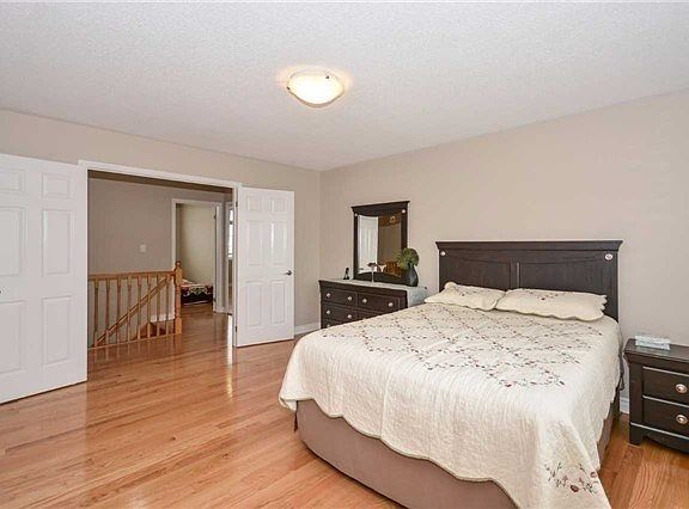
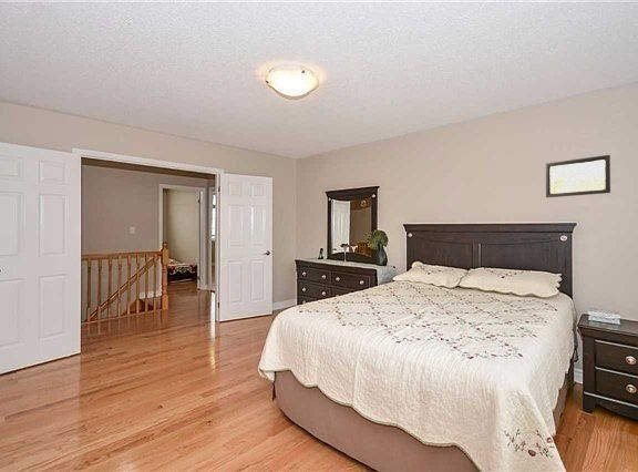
+ wall art [545,154,611,198]
